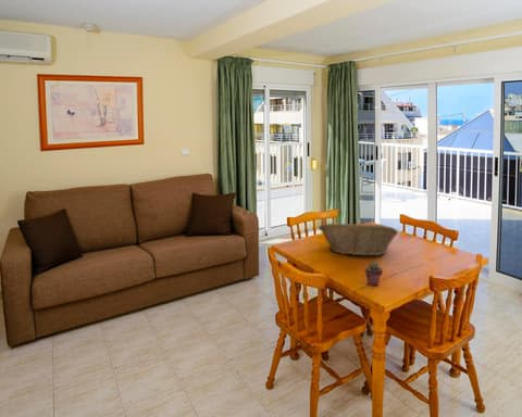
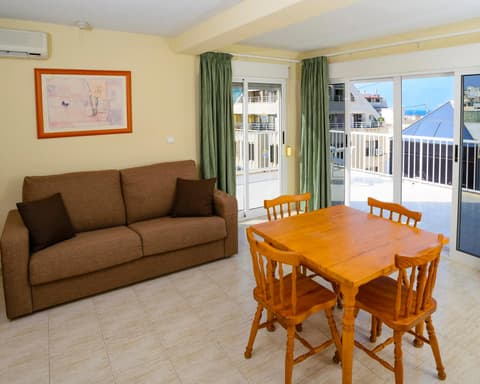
- potted succulent [363,261,384,287]
- fruit basket [318,222,399,256]
